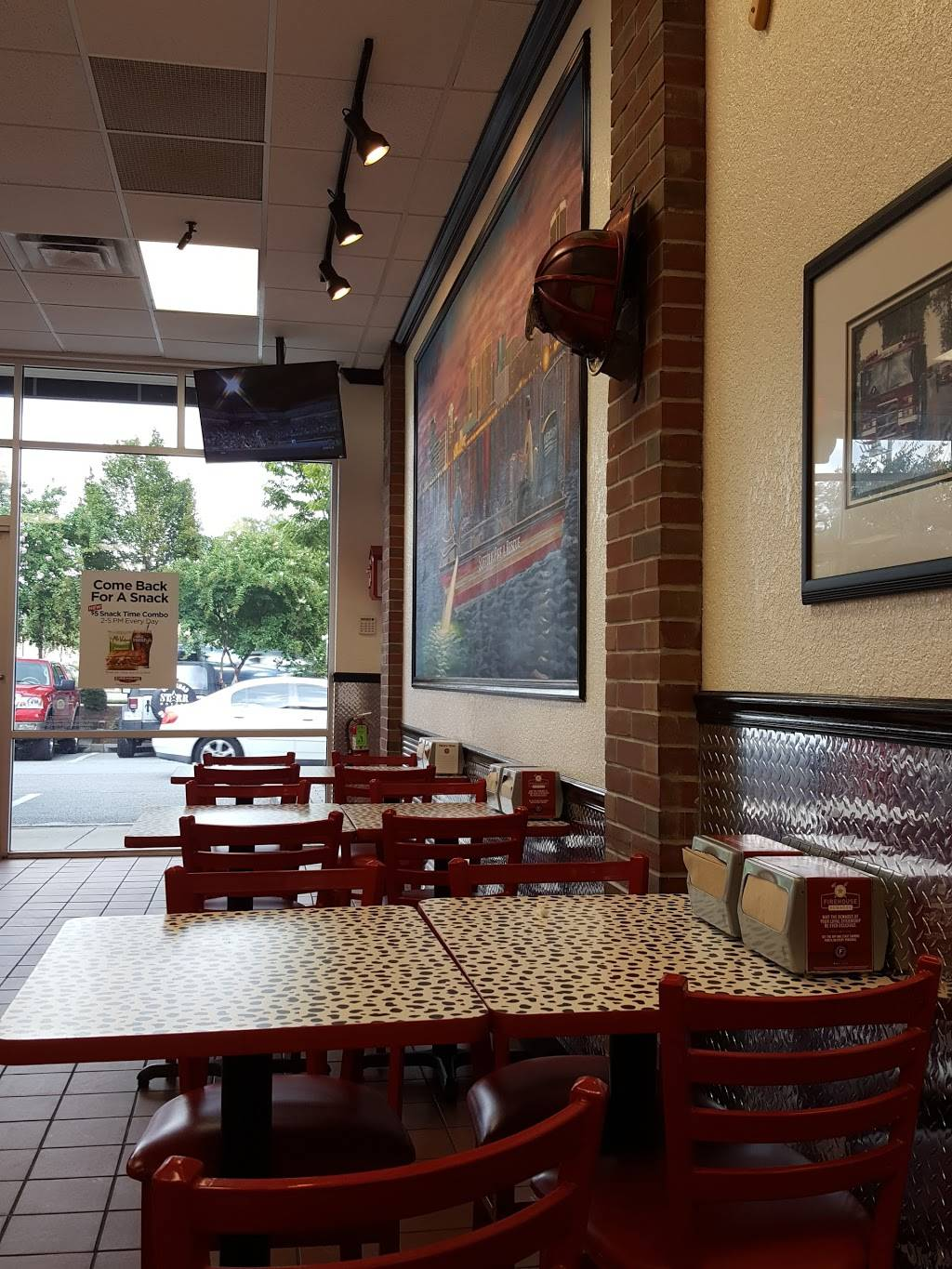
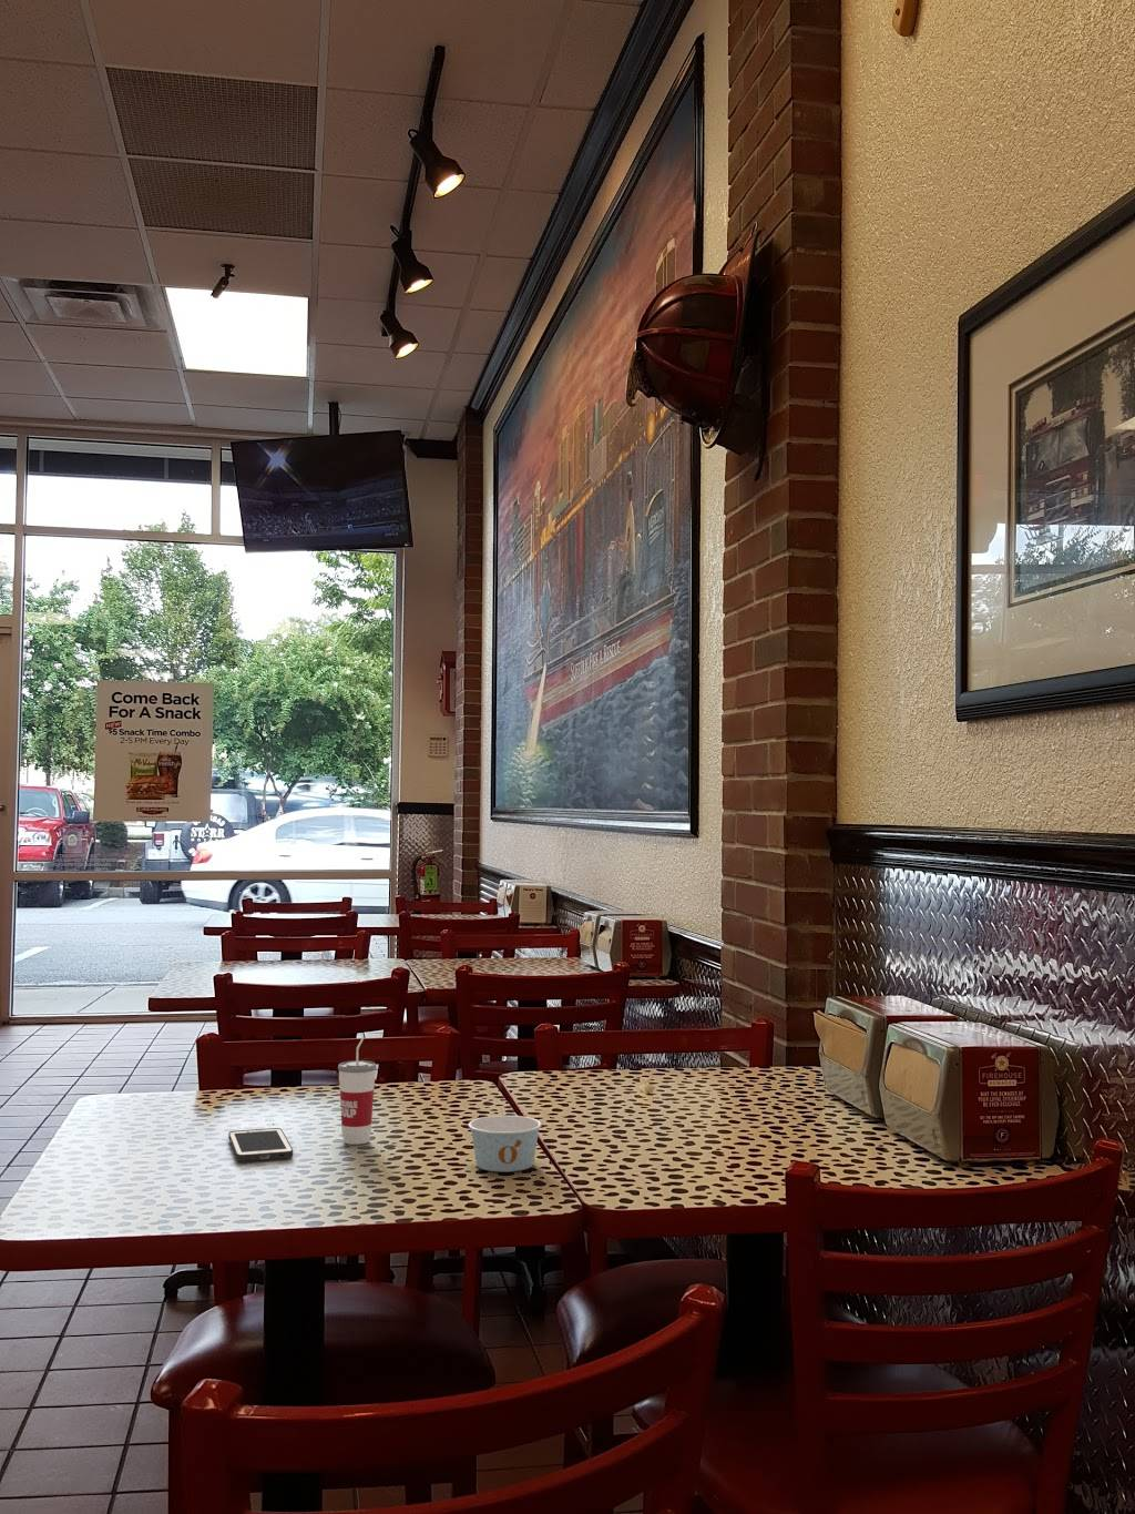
+ paper cup [467,1114,544,1173]
+ cell phone [228,1127,293,1162]
+ cup [337,1036,377,1145]
